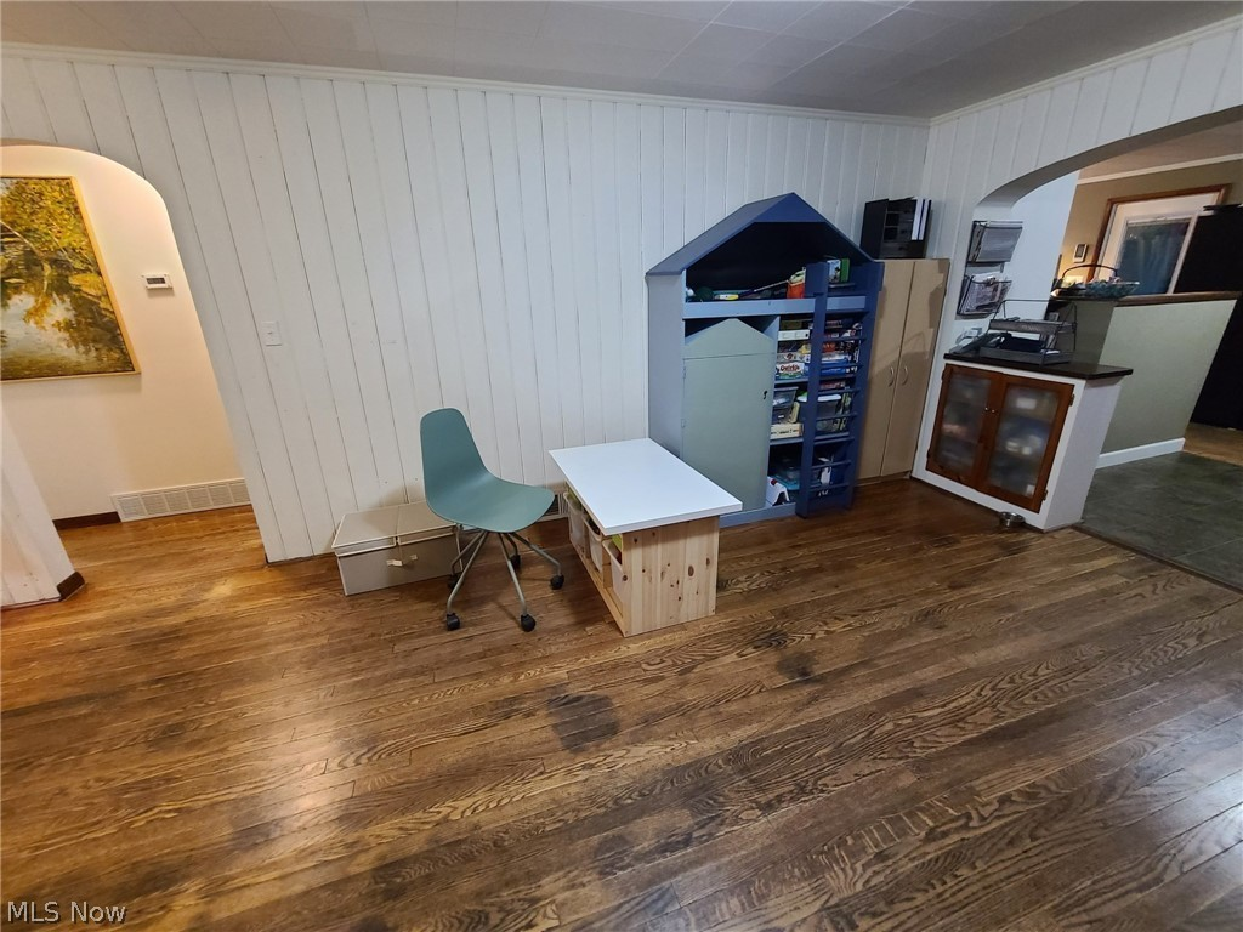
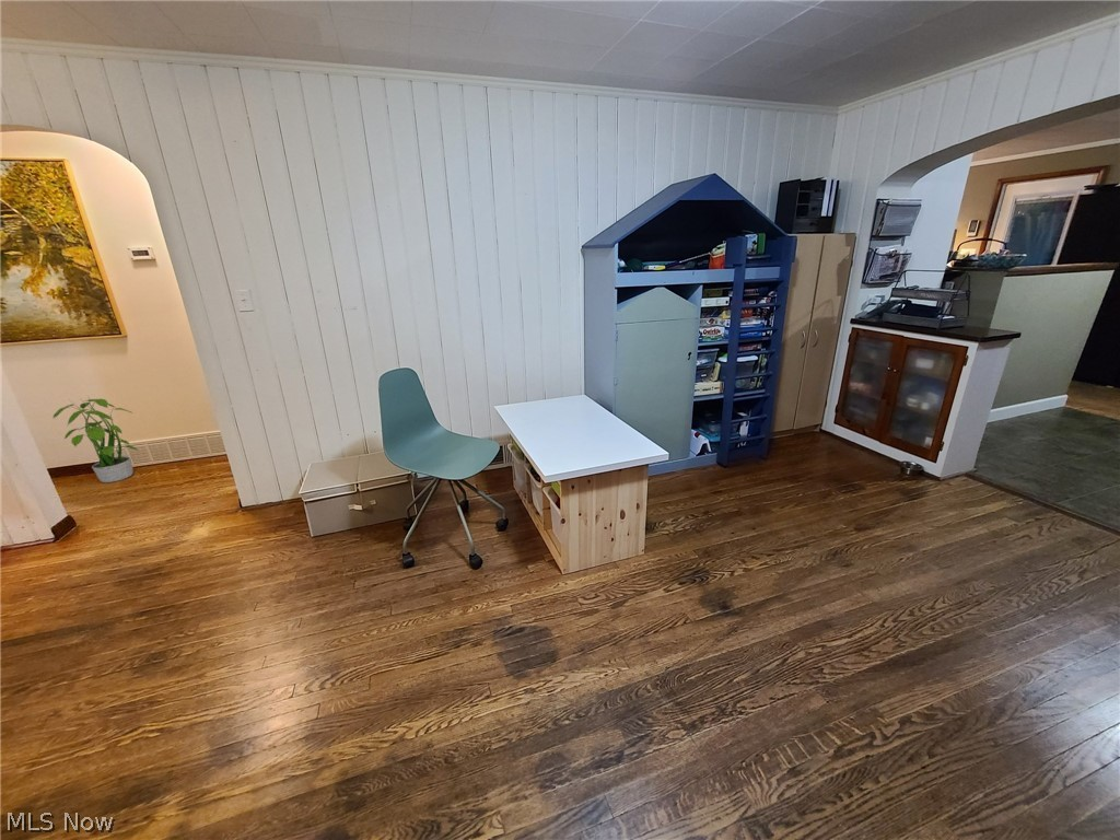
+ potted plant [51,397,139,483]
